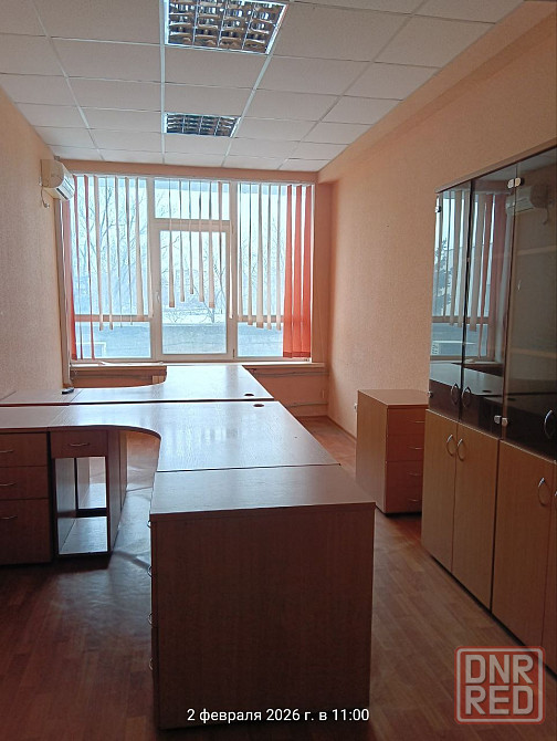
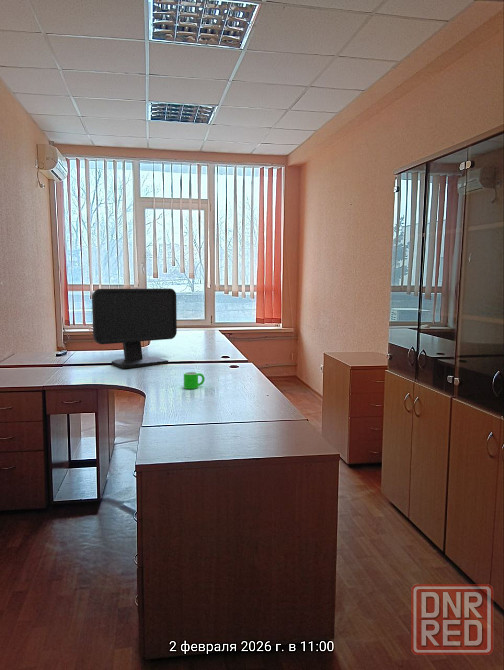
+ mug [183,371,206,390]
+ monitor [91,288,178,369]
